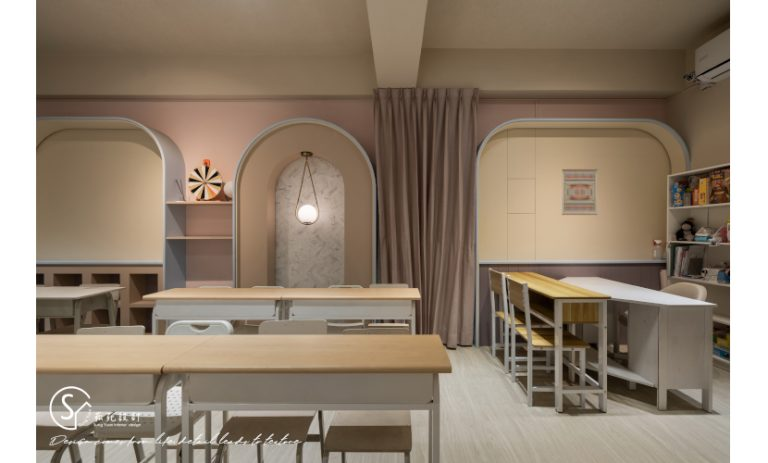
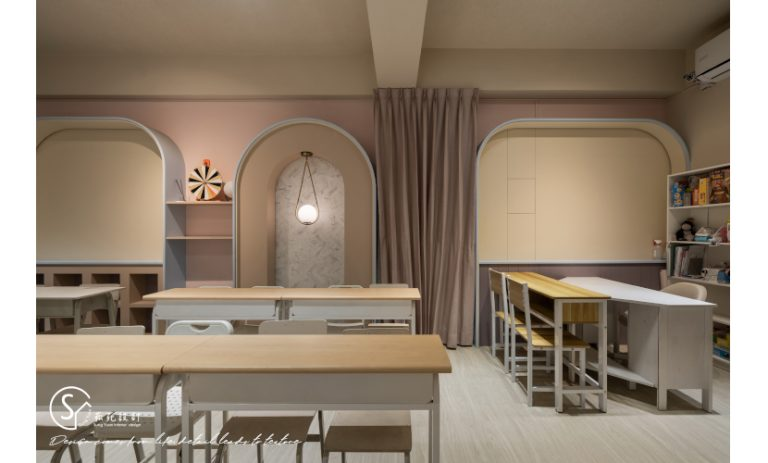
- wall art [561,168,599,216]
